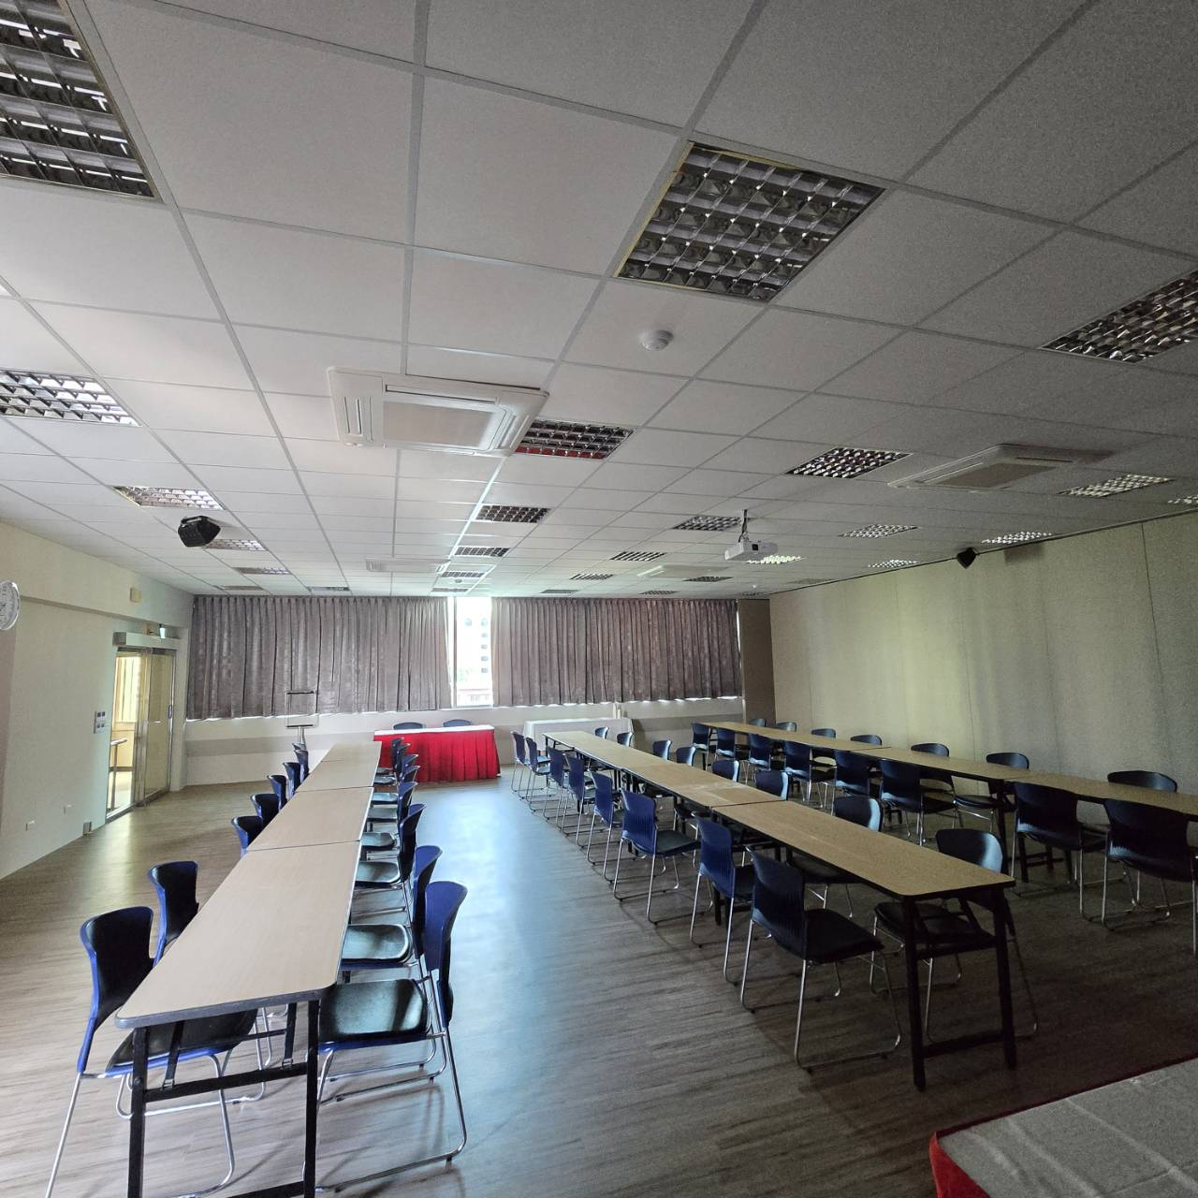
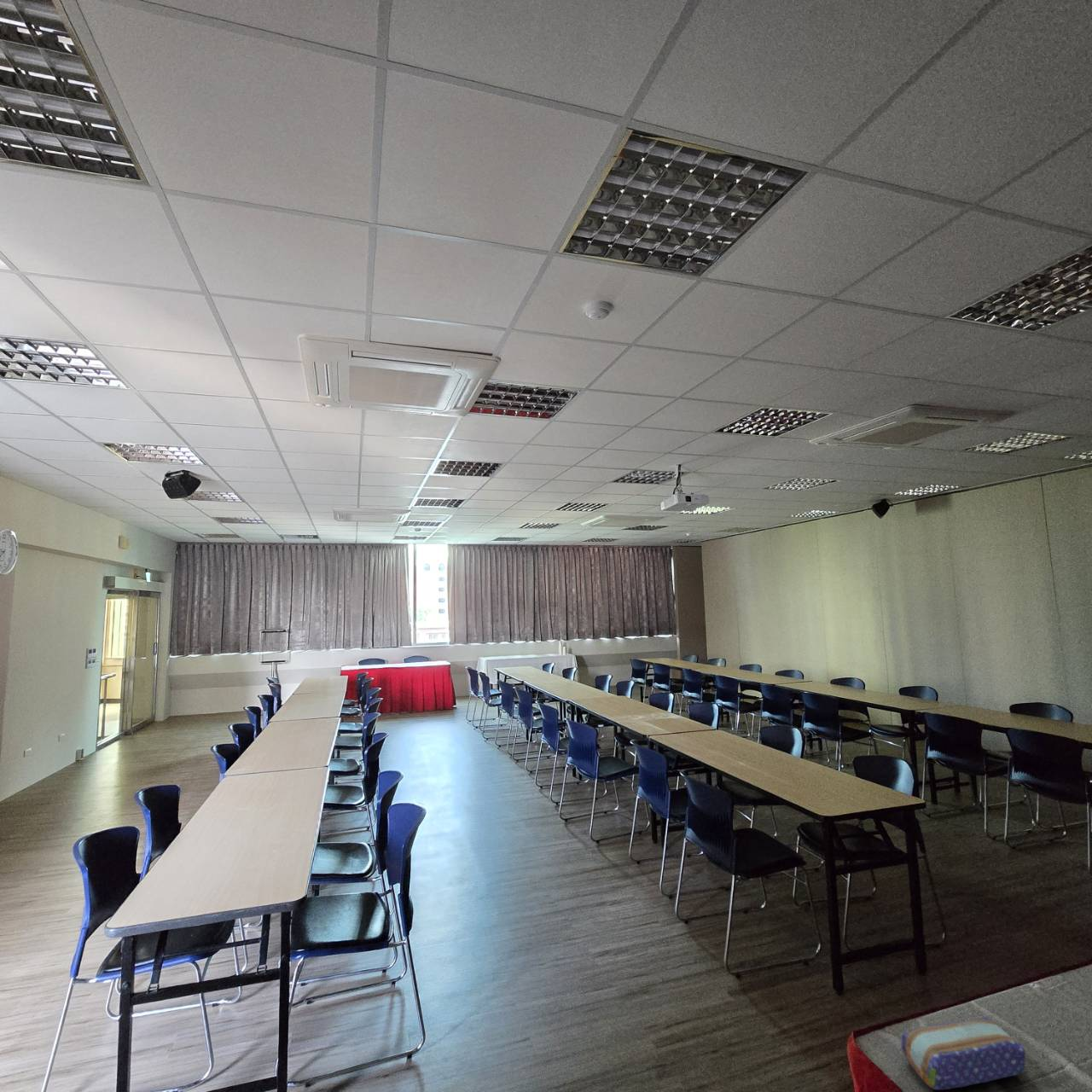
+ pencil case [901,1017,1026,1090]
